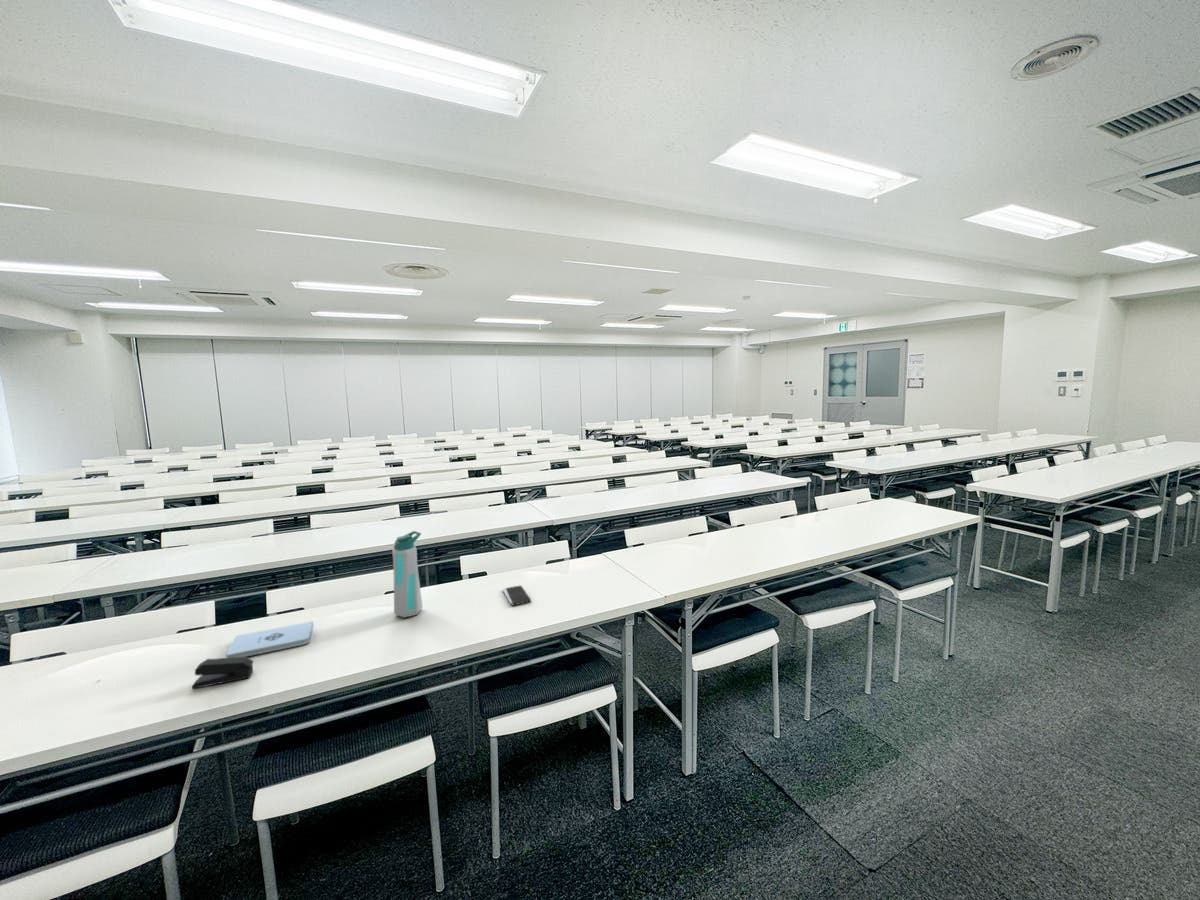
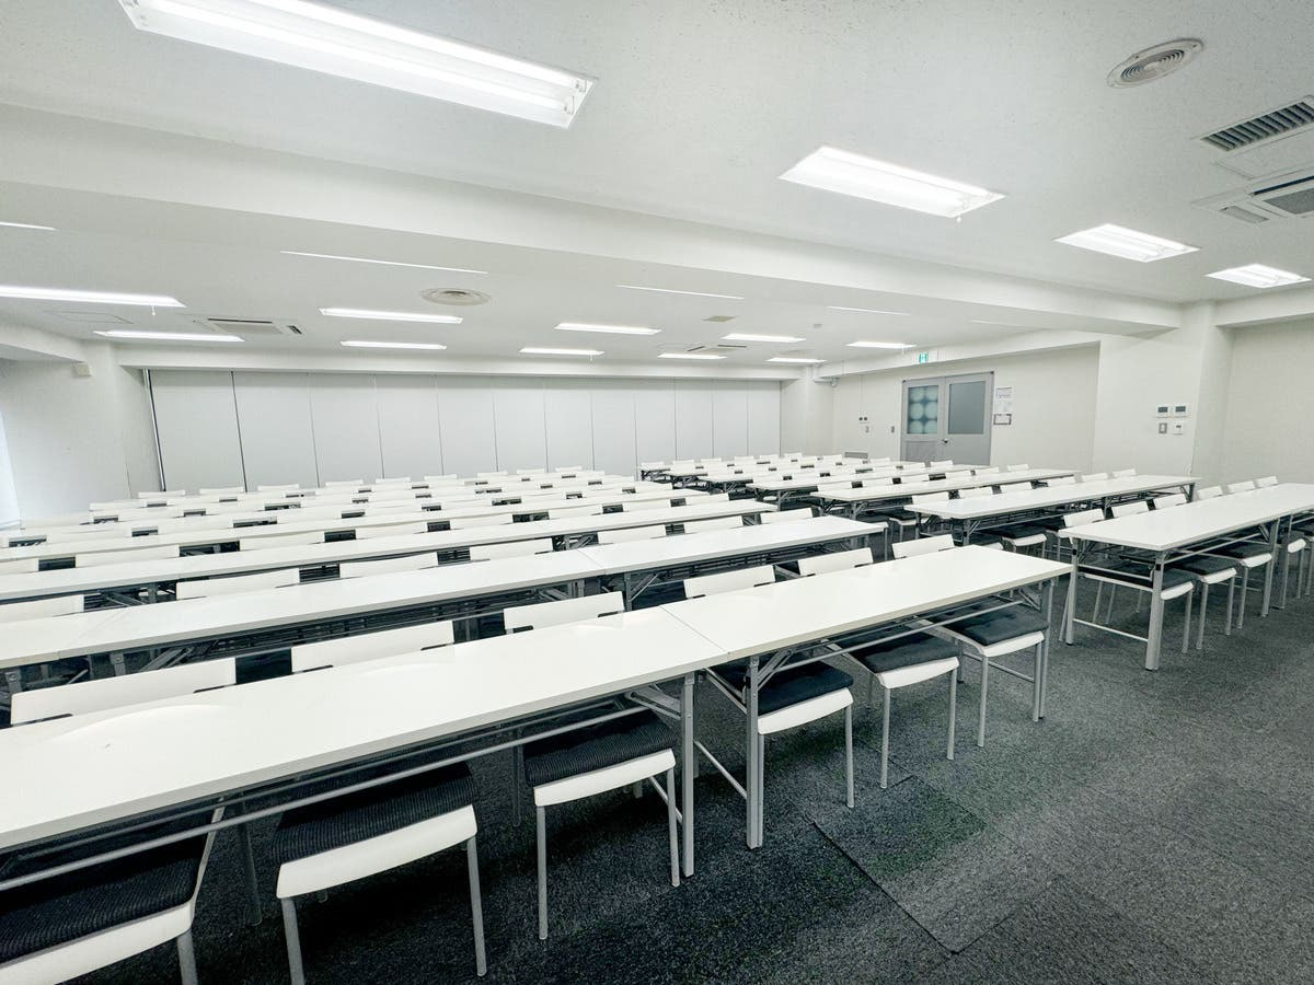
- smartphone [502,585,532,606]
- stapler [191,656,254,690]
- notepad [225,620,314,658]
- water bottle [391,530,423,619]
